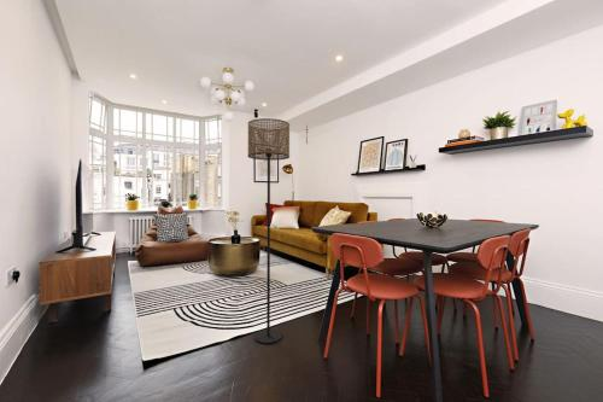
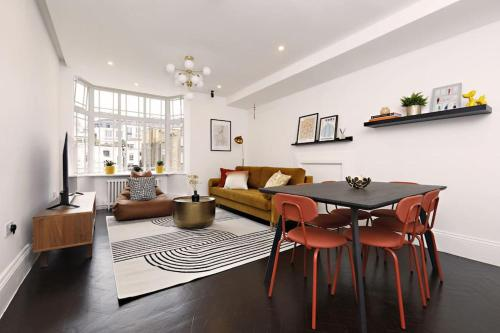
- floor lamp [246,117,291,344]
